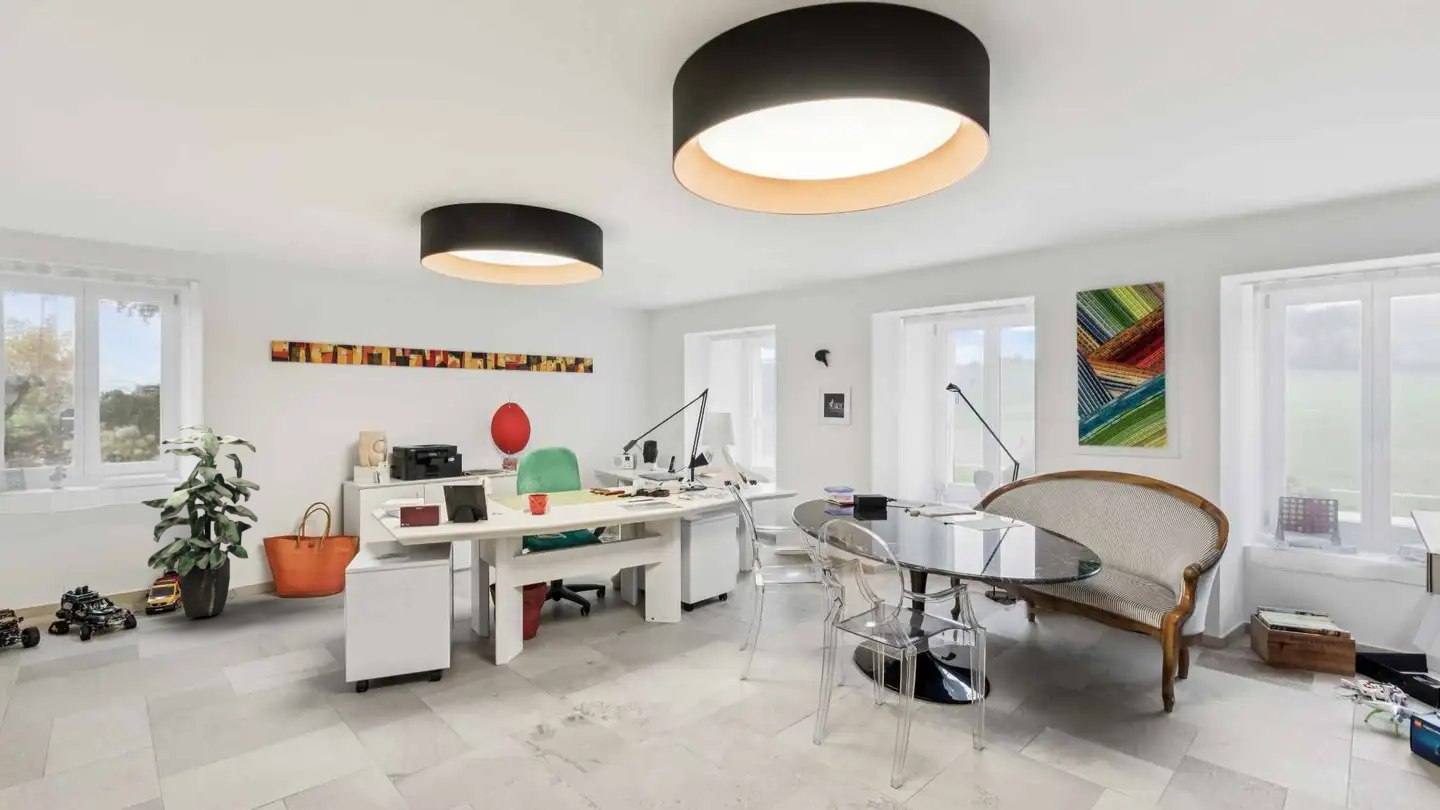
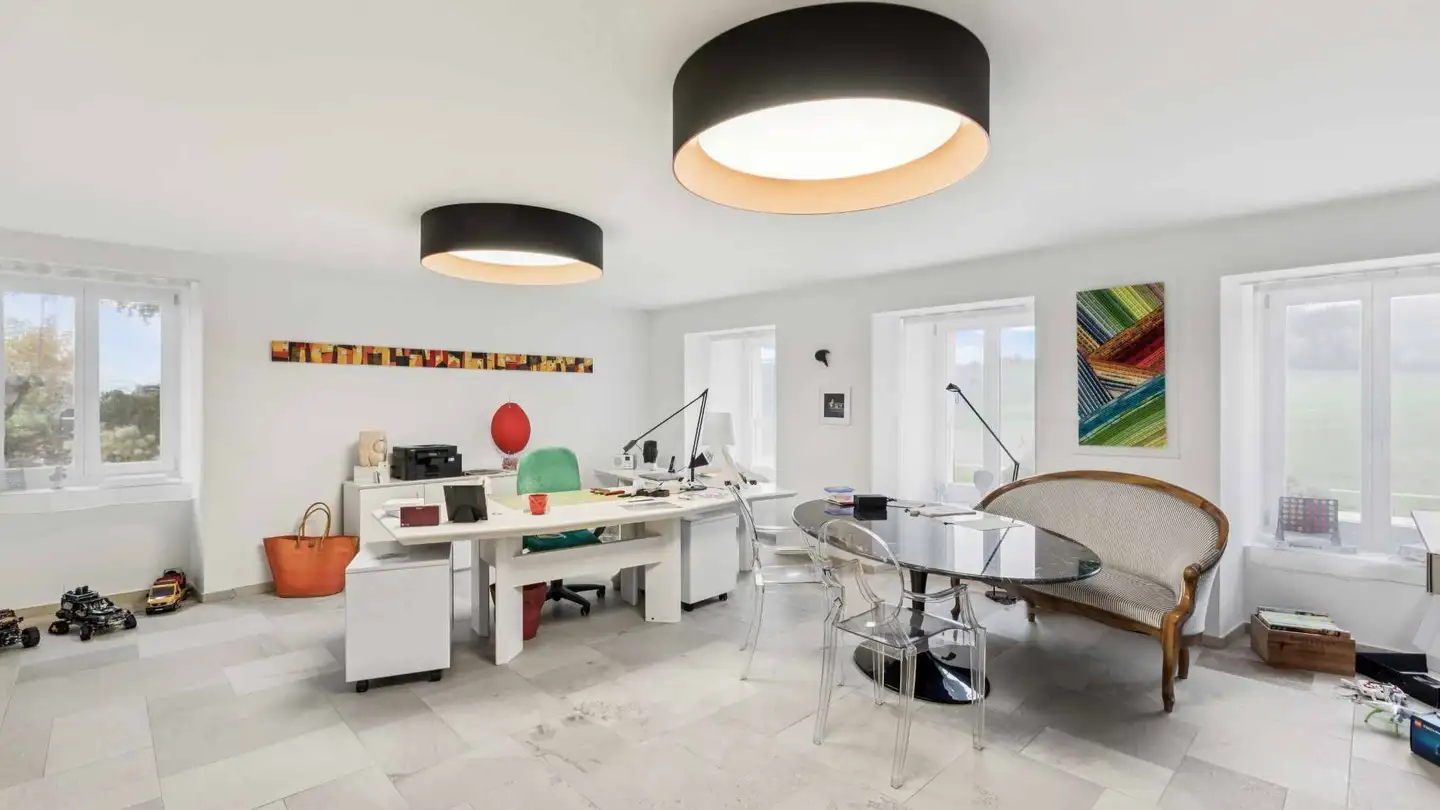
- indoor plant [140,423,261,618]
